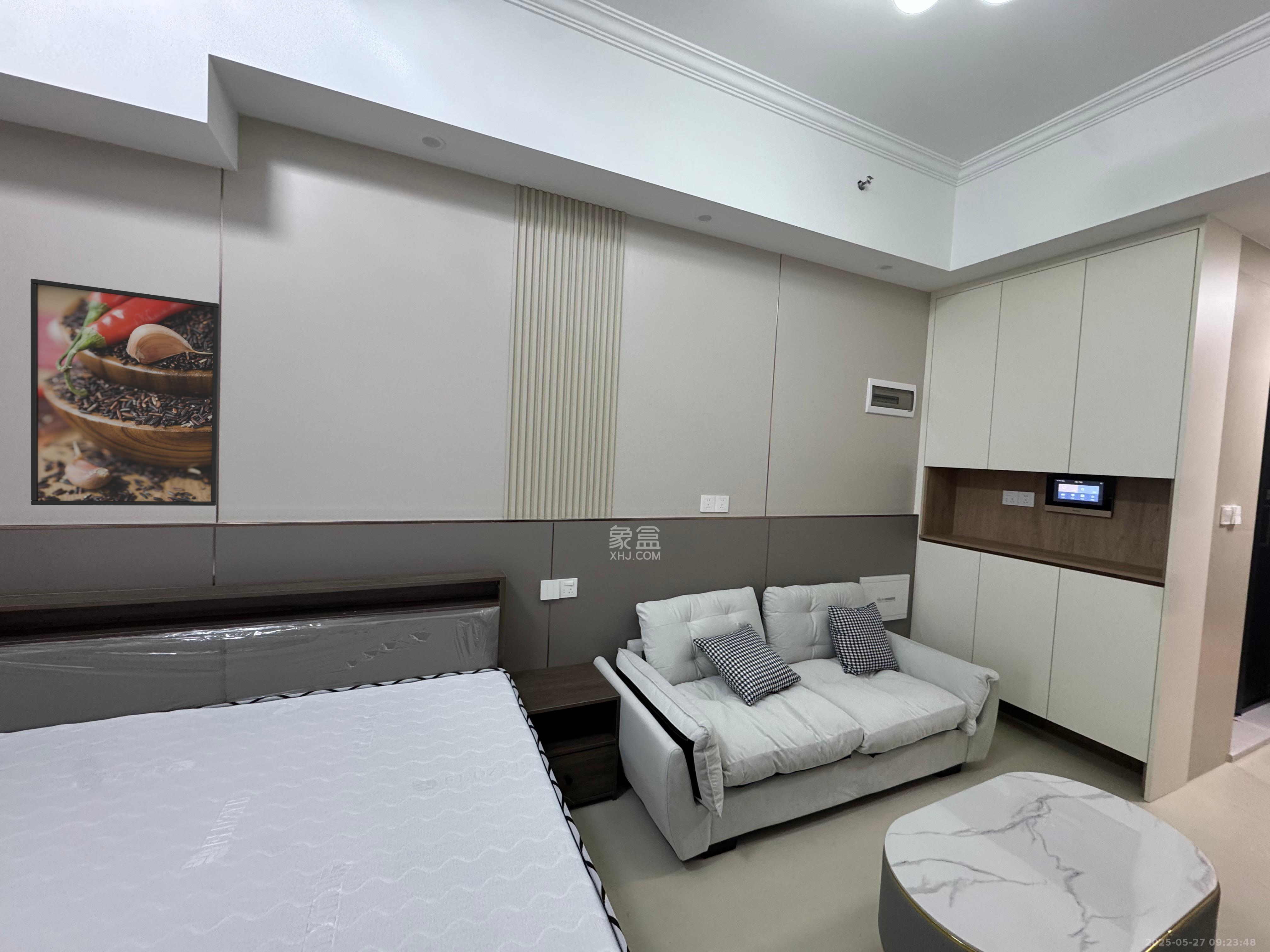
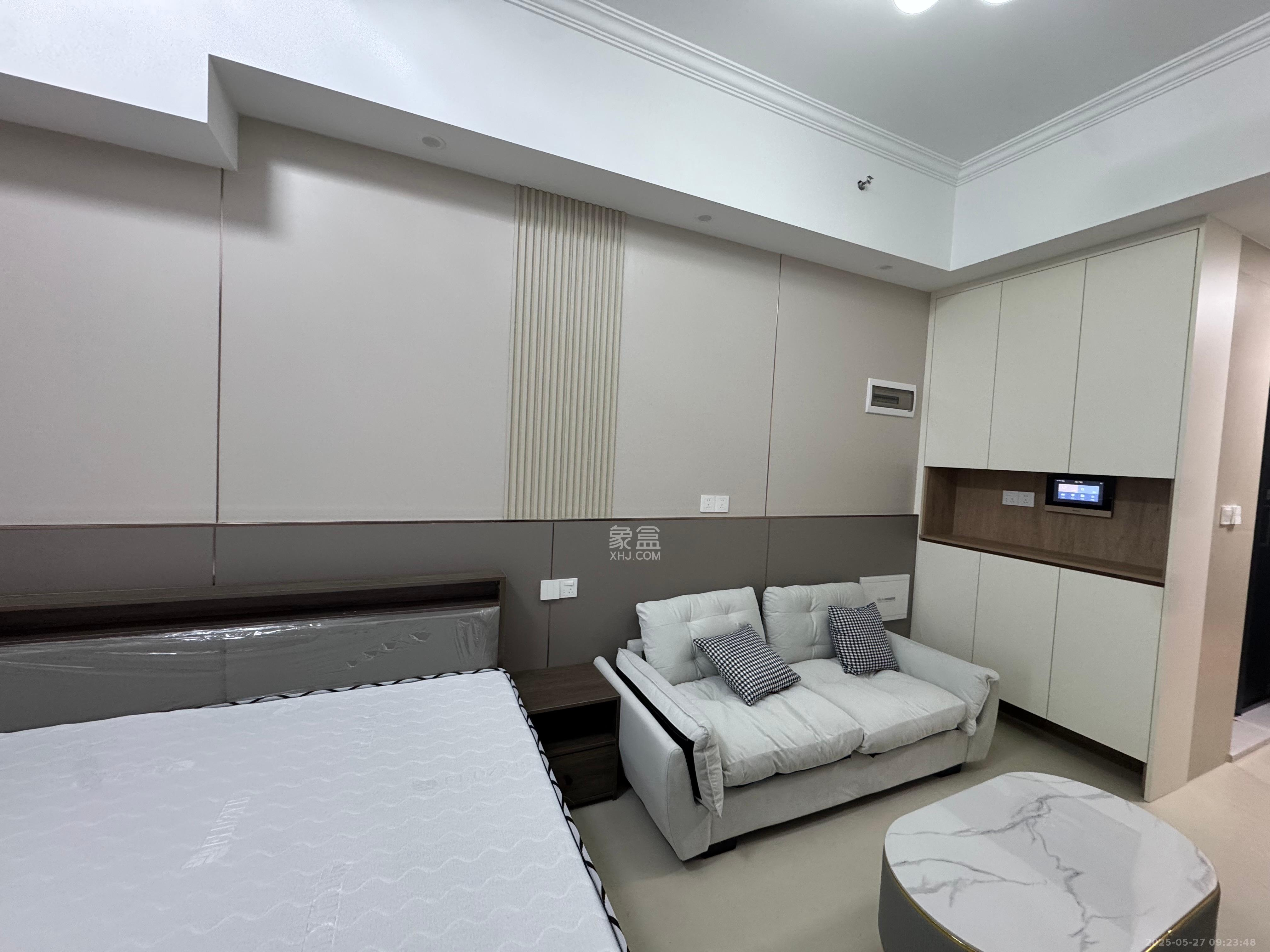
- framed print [30,278,220,506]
